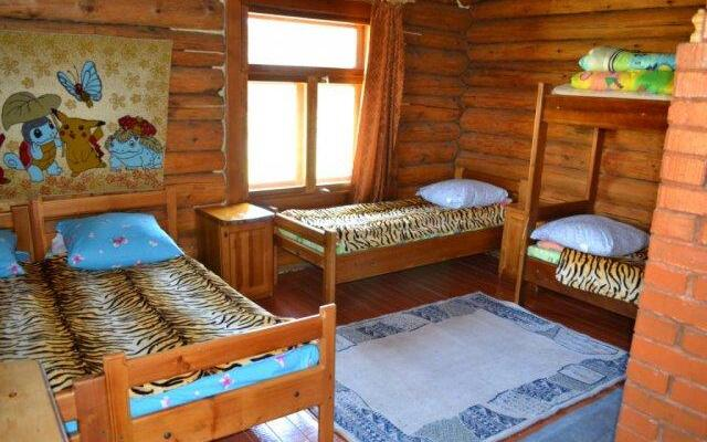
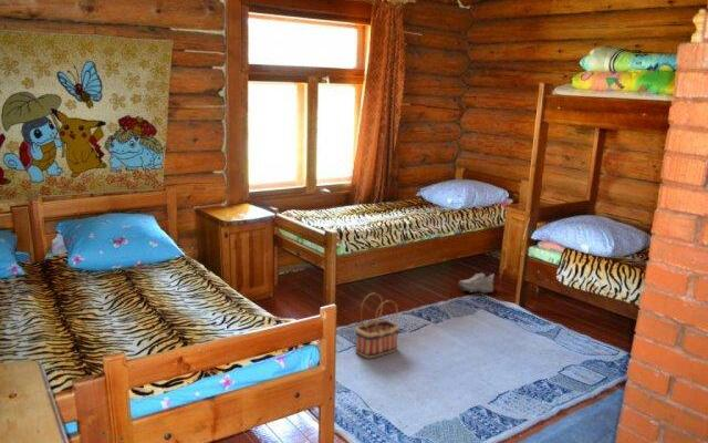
+ basket [354,292,400,359]
+ shoe [457,272,496,295]
